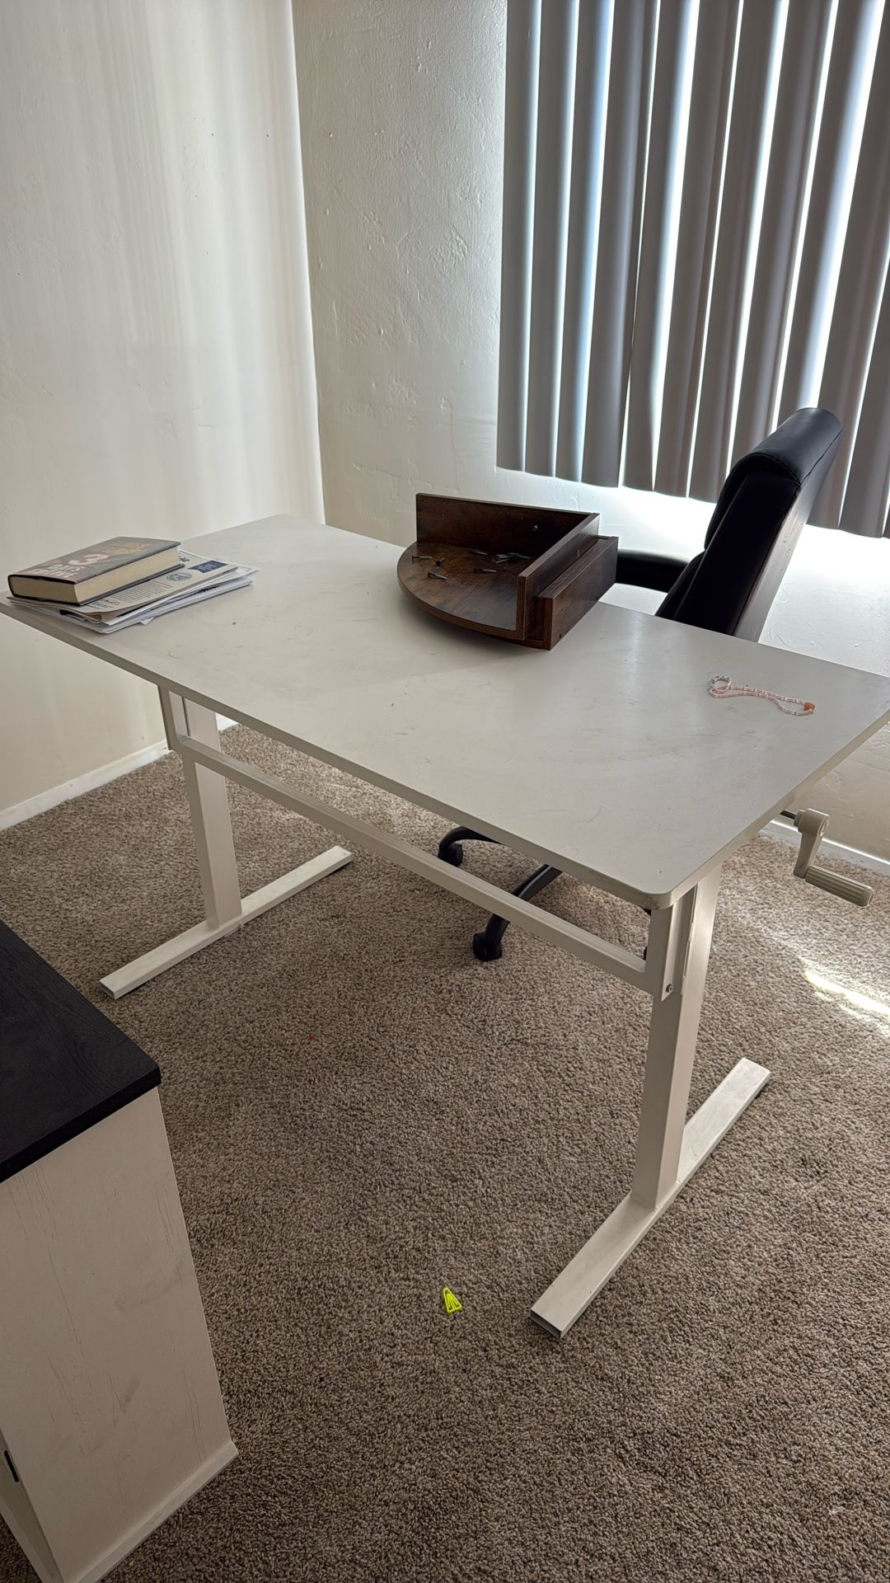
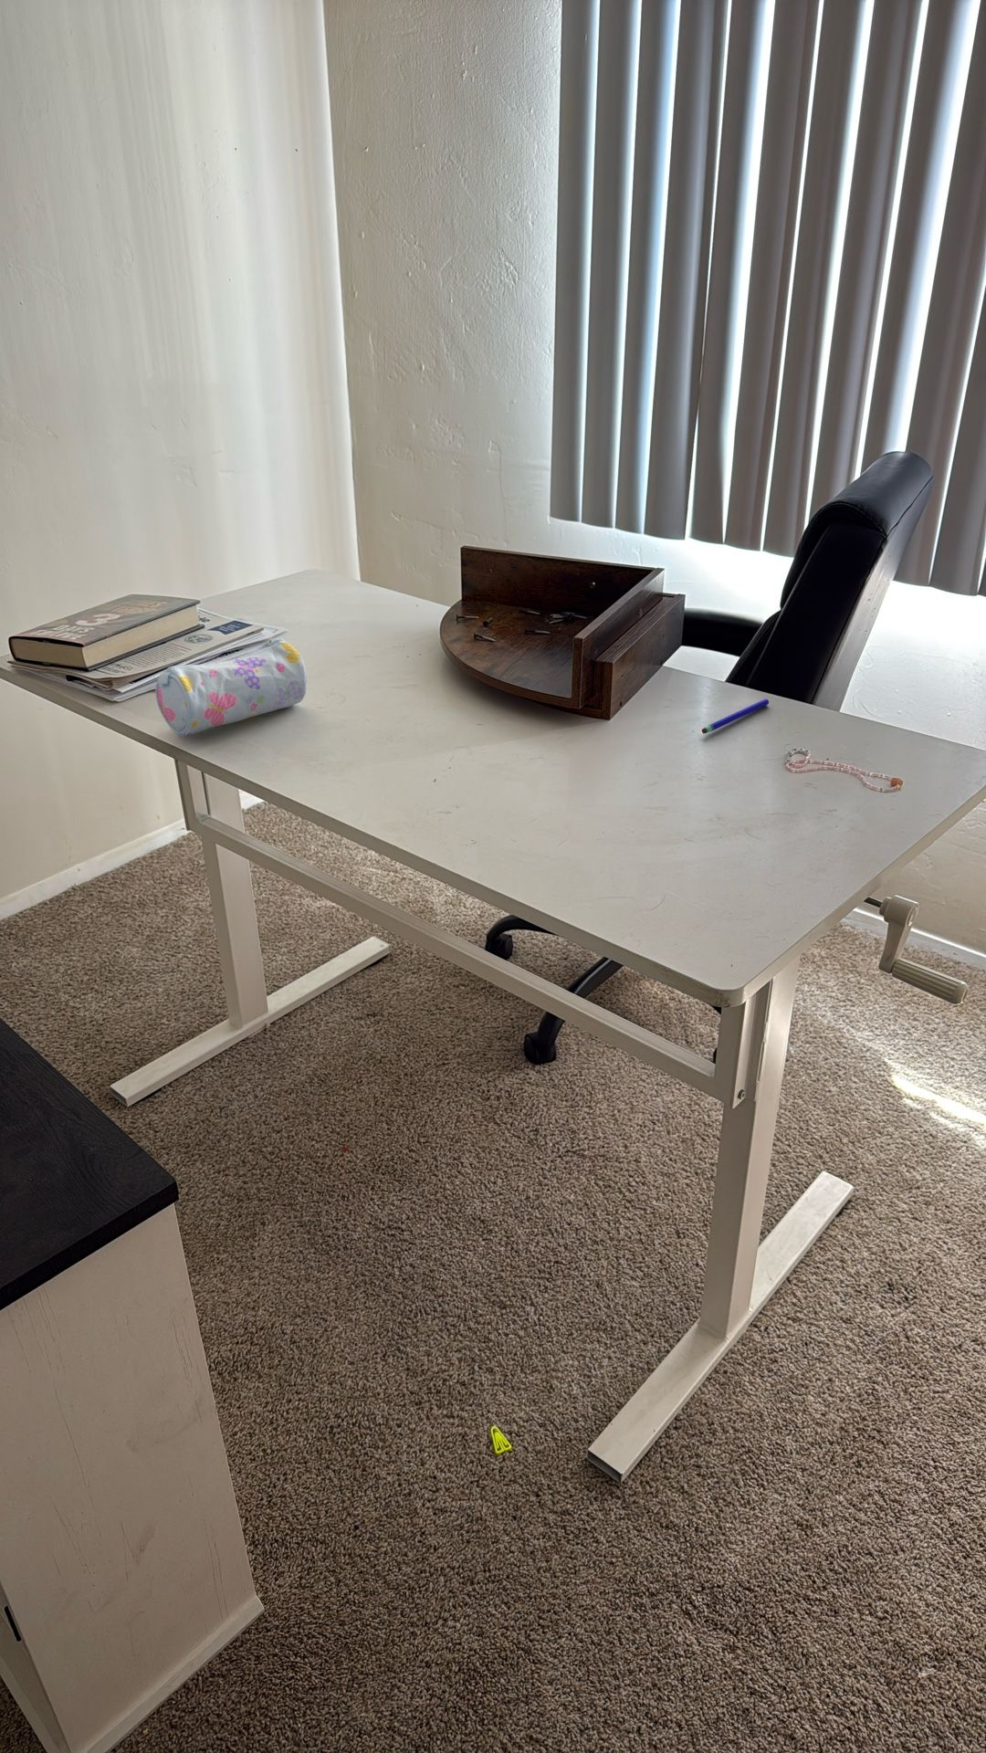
+ pencil case [154,638,308,738]
+ pen [701,698,769,734]
